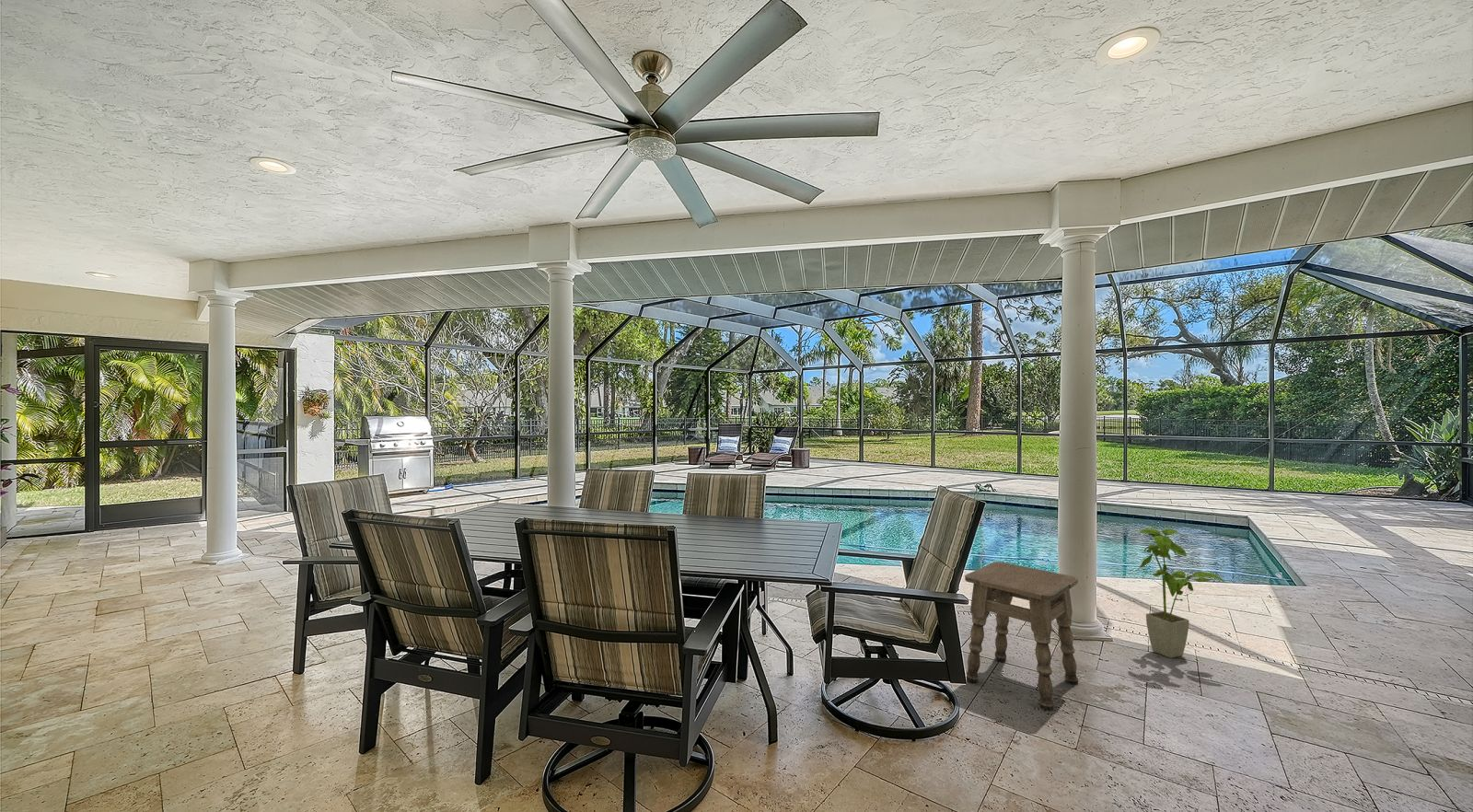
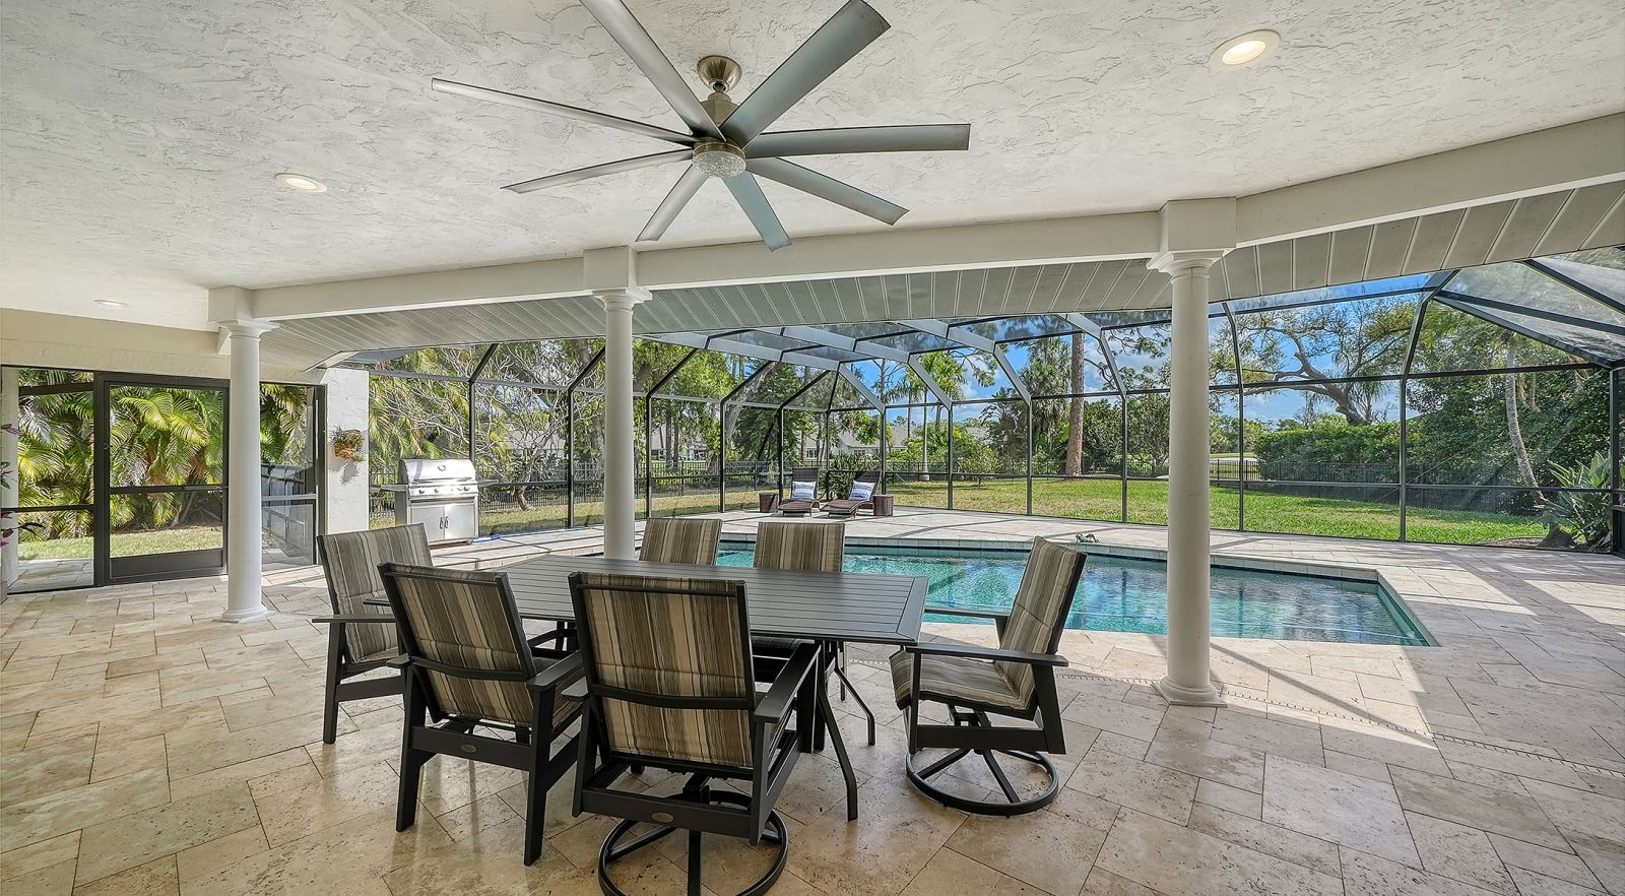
- house plant [1138,528,1227,659]
- side table [964,561,1079,712]
